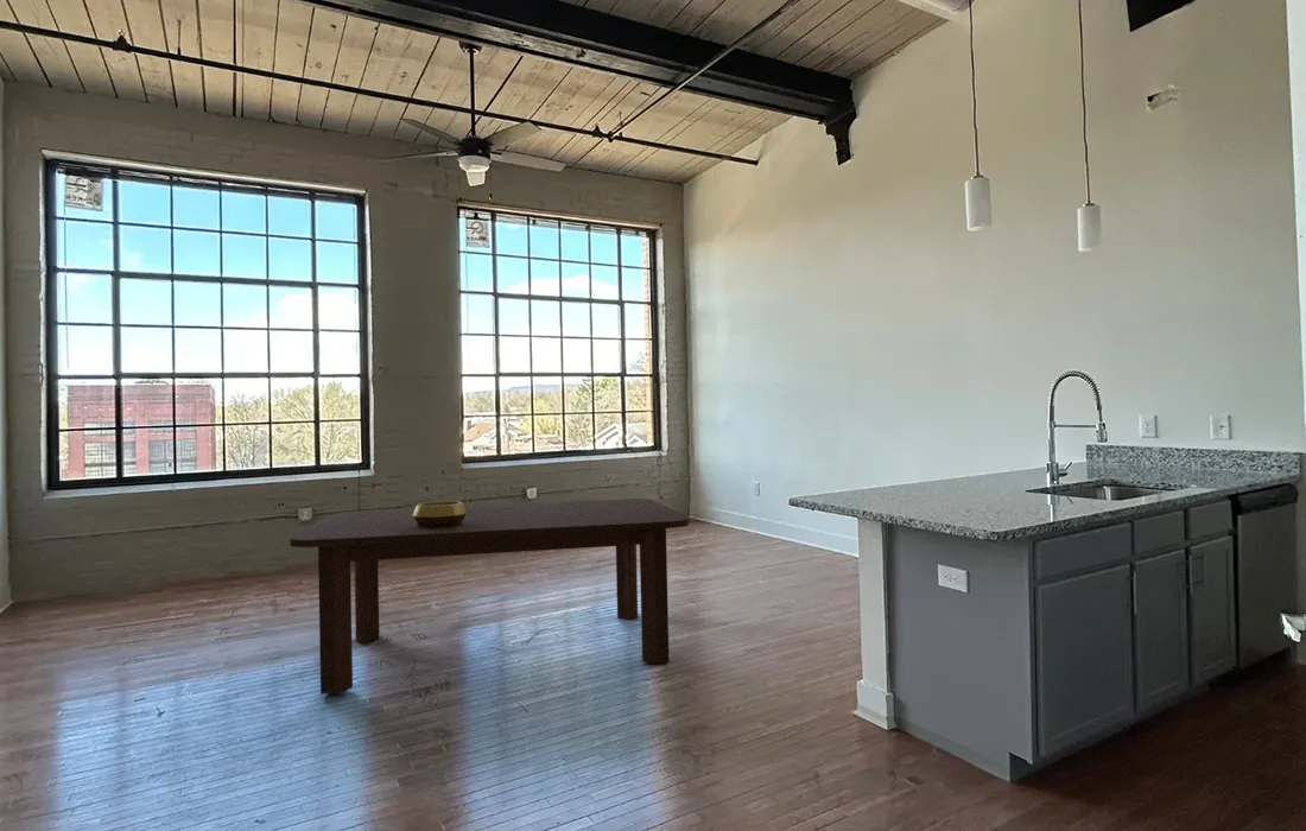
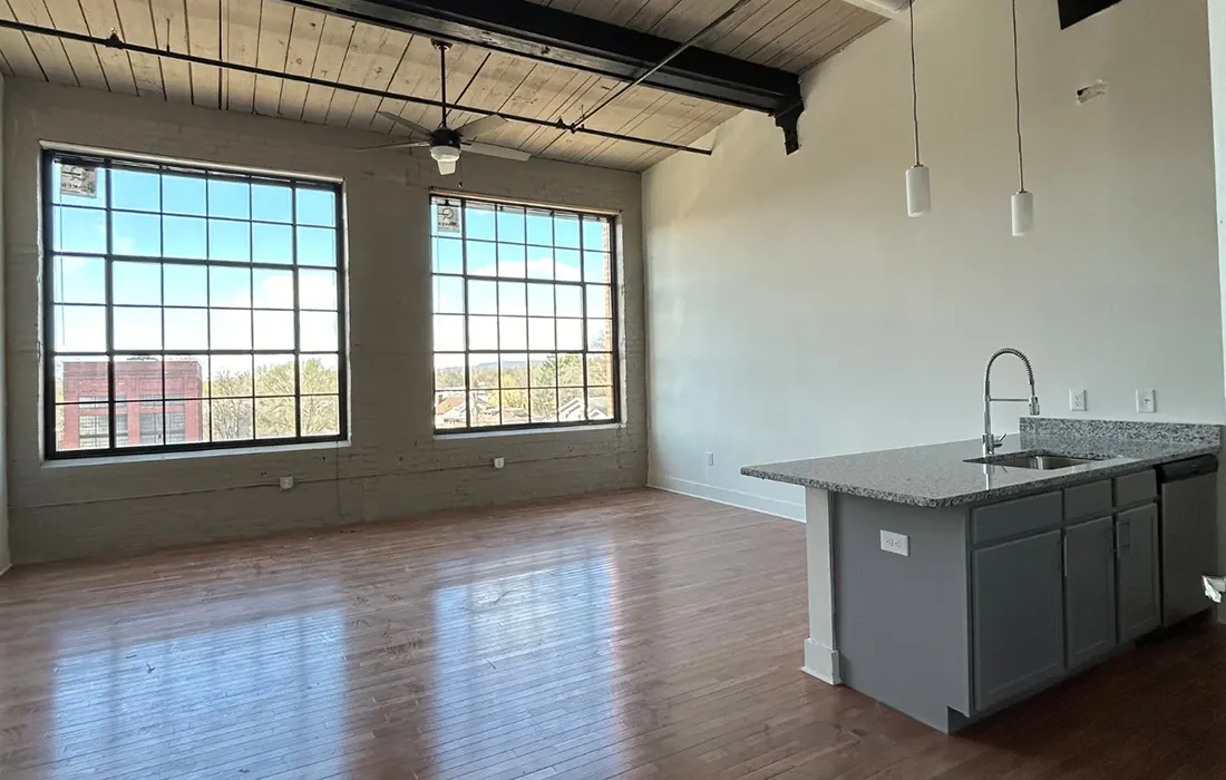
- decorative bowl [413,500,467,528]
- dining table [289,497,690,696]
